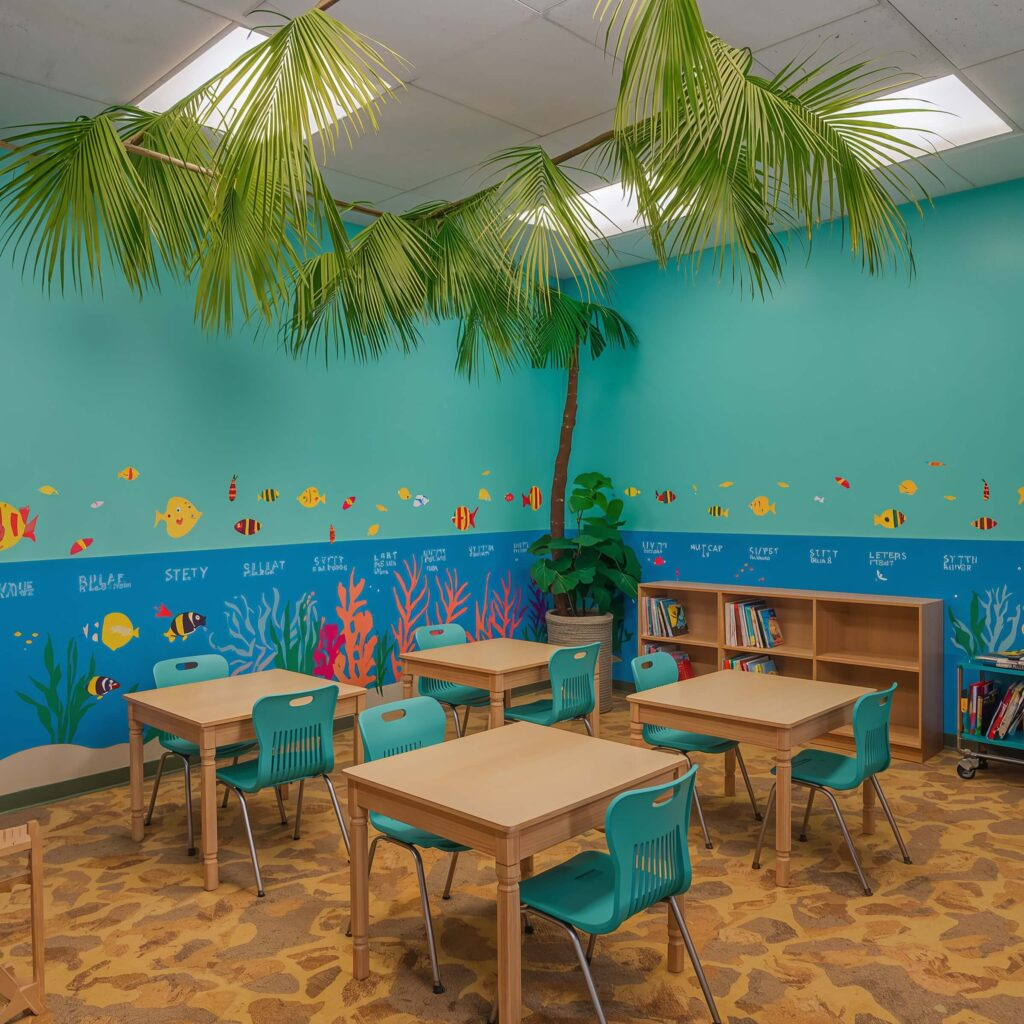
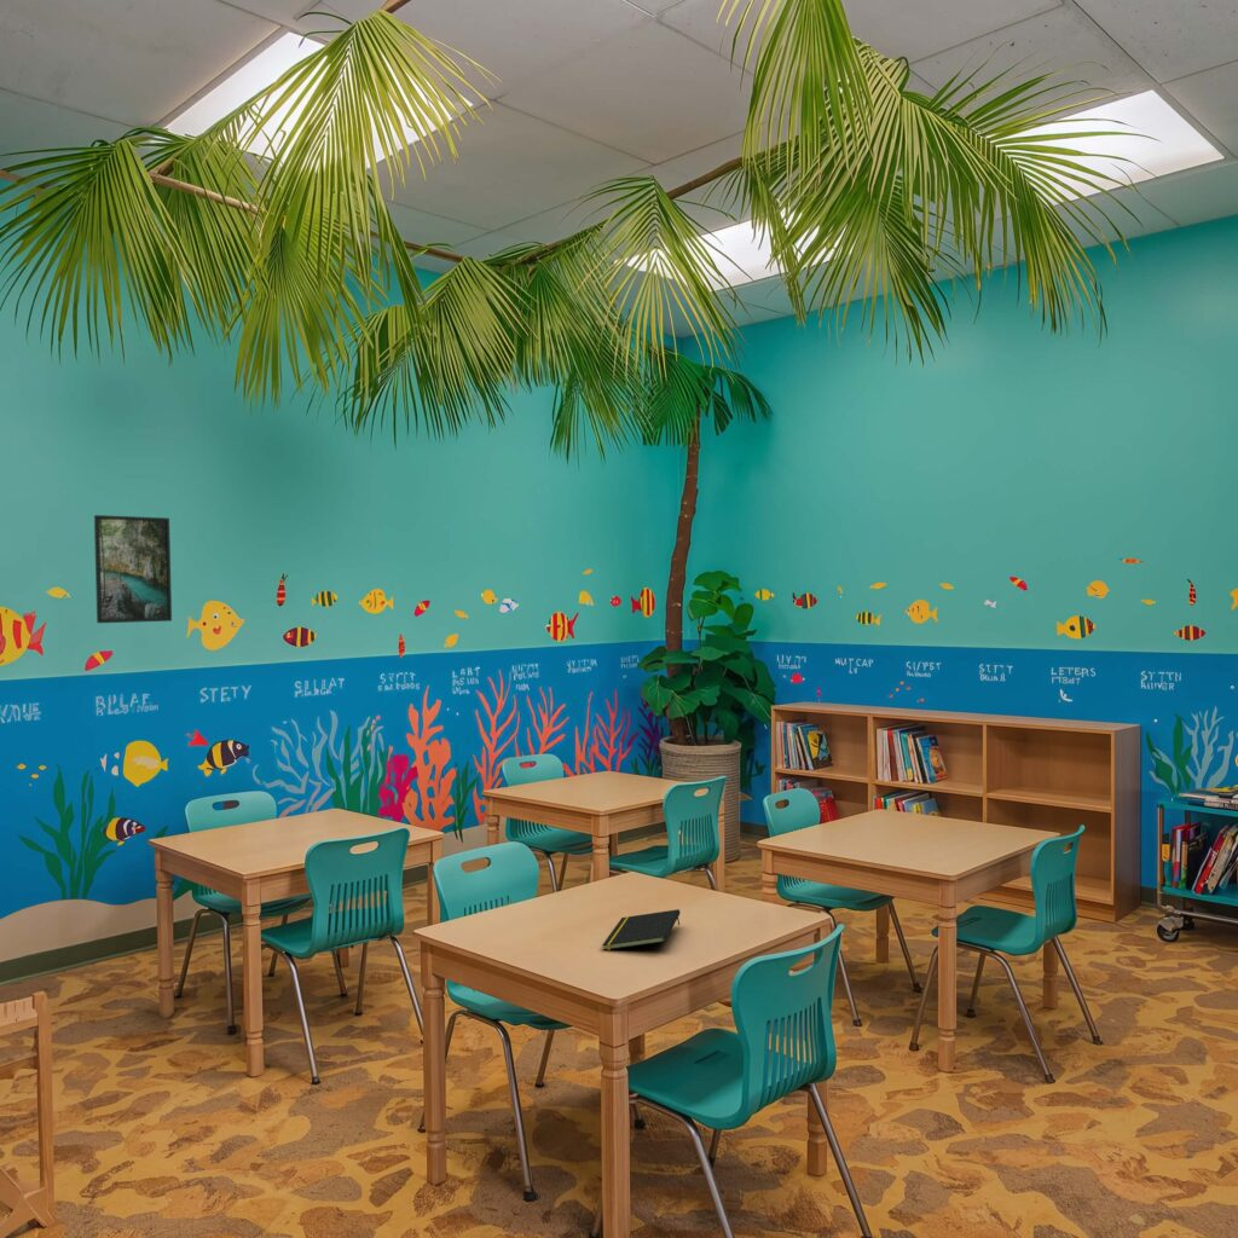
+ notepad [601,908,682,951]
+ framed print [93,514,173,624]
